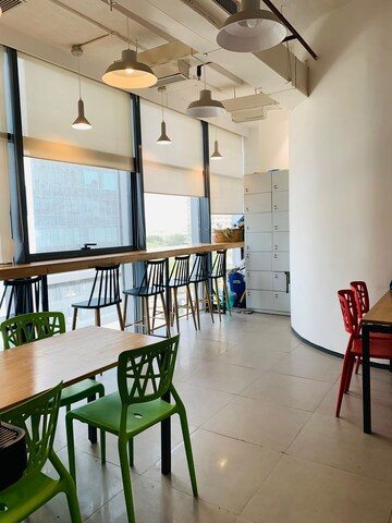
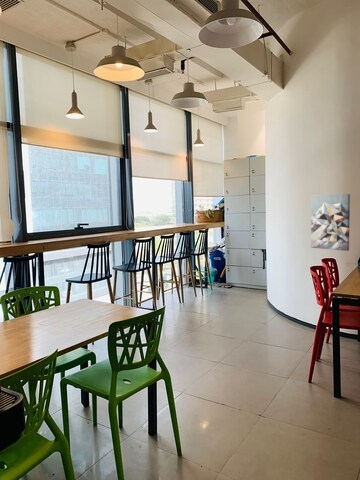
+ wall art [310,193,351,252]
